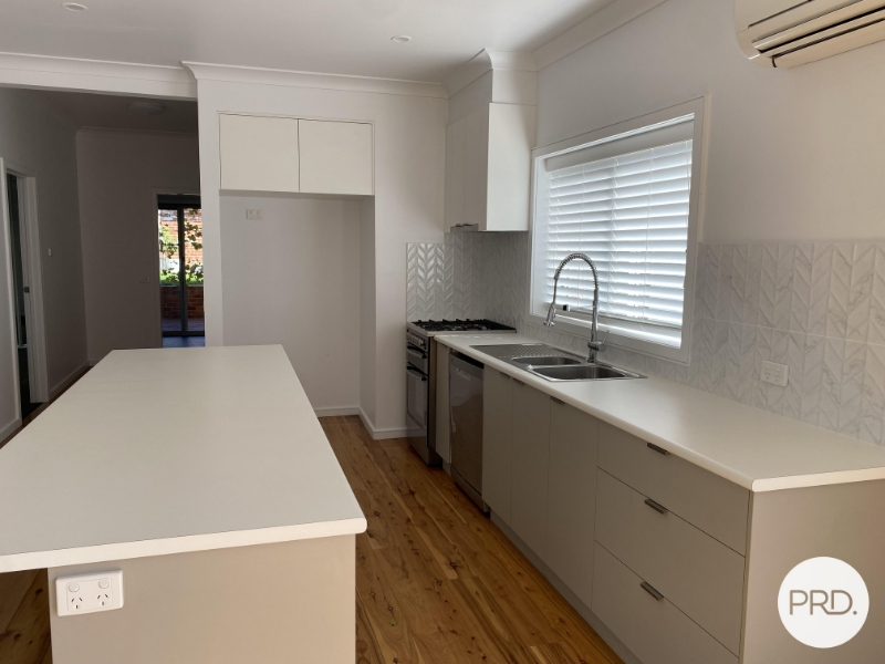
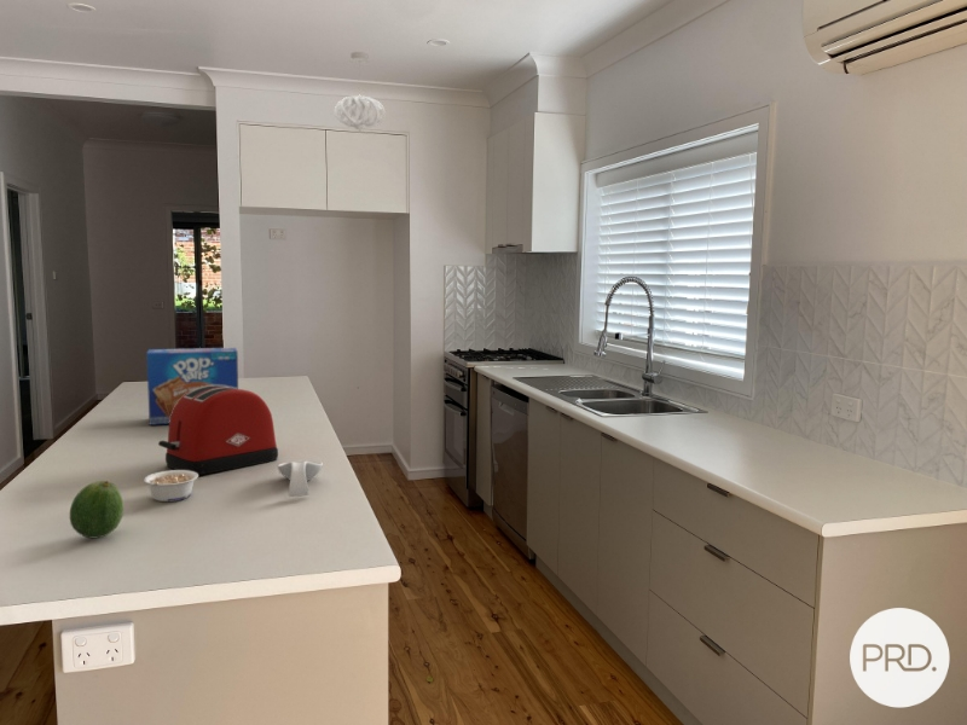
+ pendant light [334,51,387,132]
+ toaster pastry box [145,347,239,427]
+ legume [143,469,199,503]
+ toaster [157,385,279,476]
+ spoon rest [277,460,324,498]
+ fruit [69,480,125,539]
